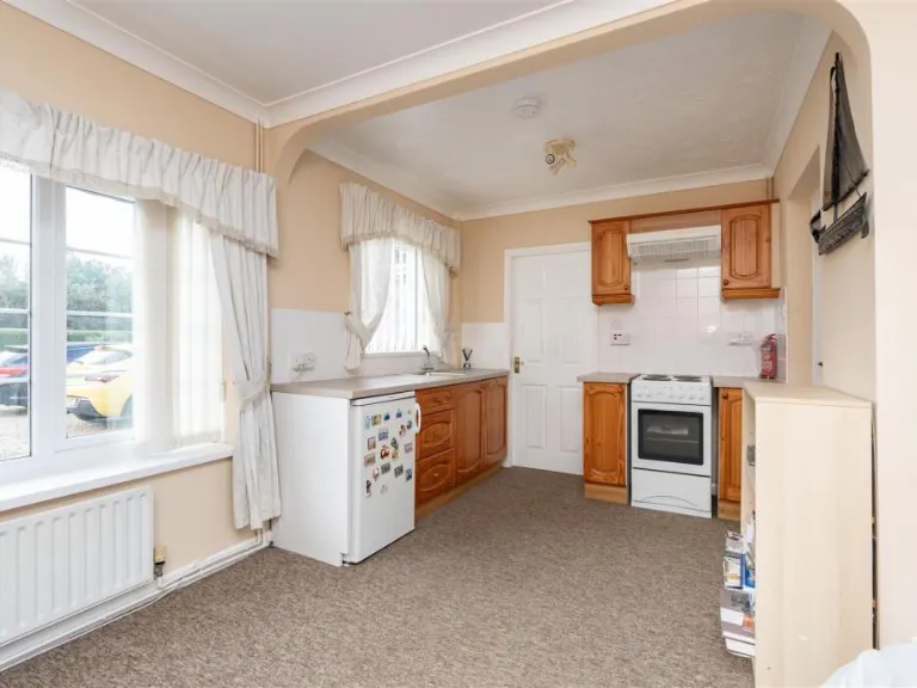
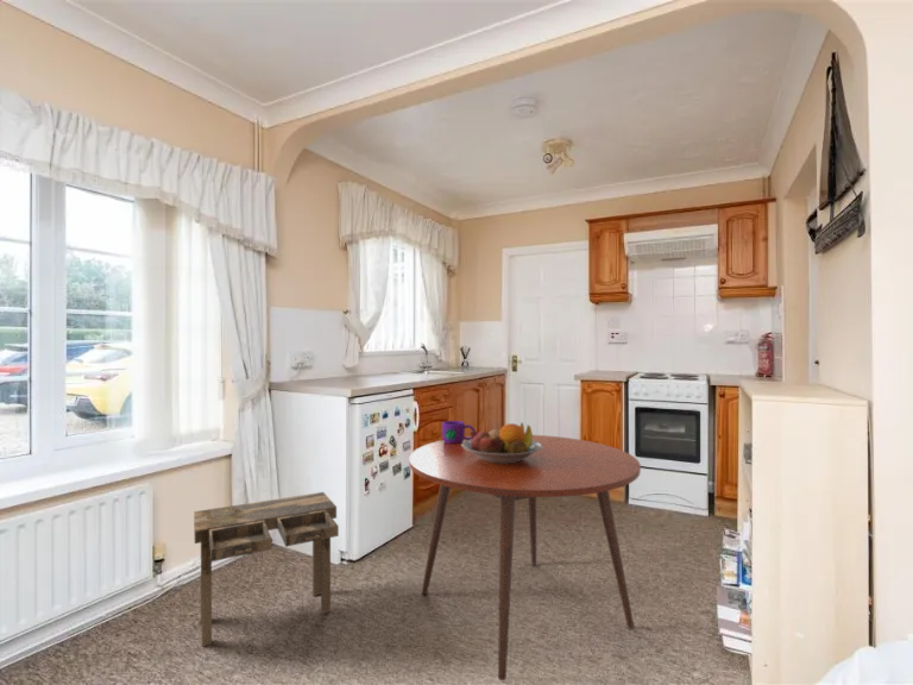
+ side table [193,491,340,648]
+ mug [441,420,476,444]
+ fruit bowl [462,422,542,464]
+ dining table [408,434,642,681]
